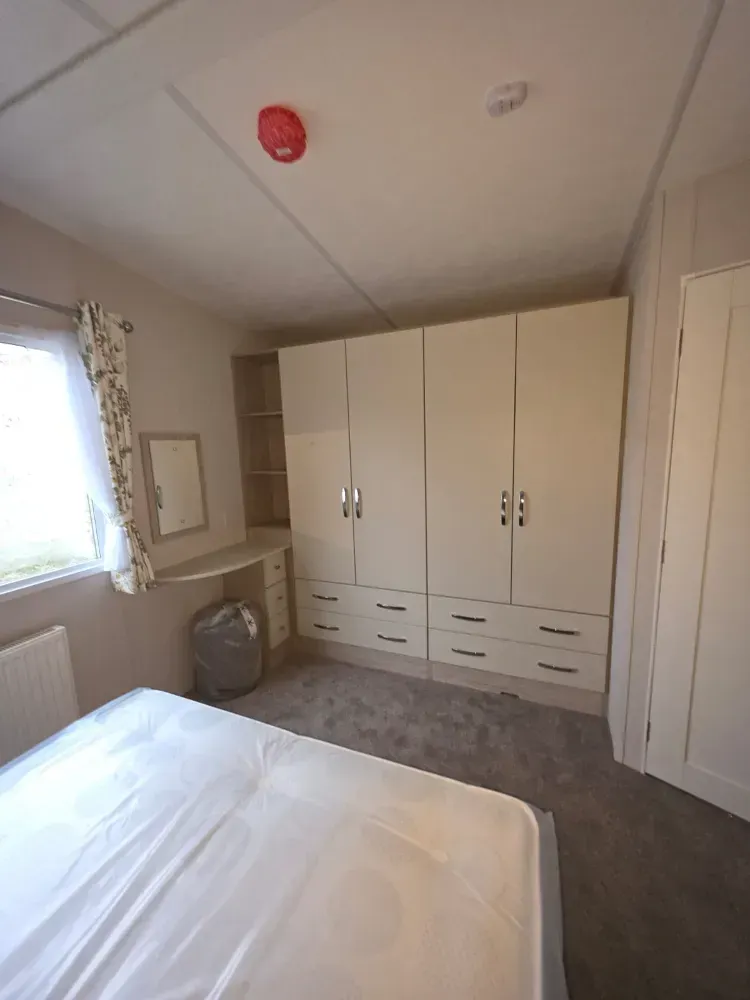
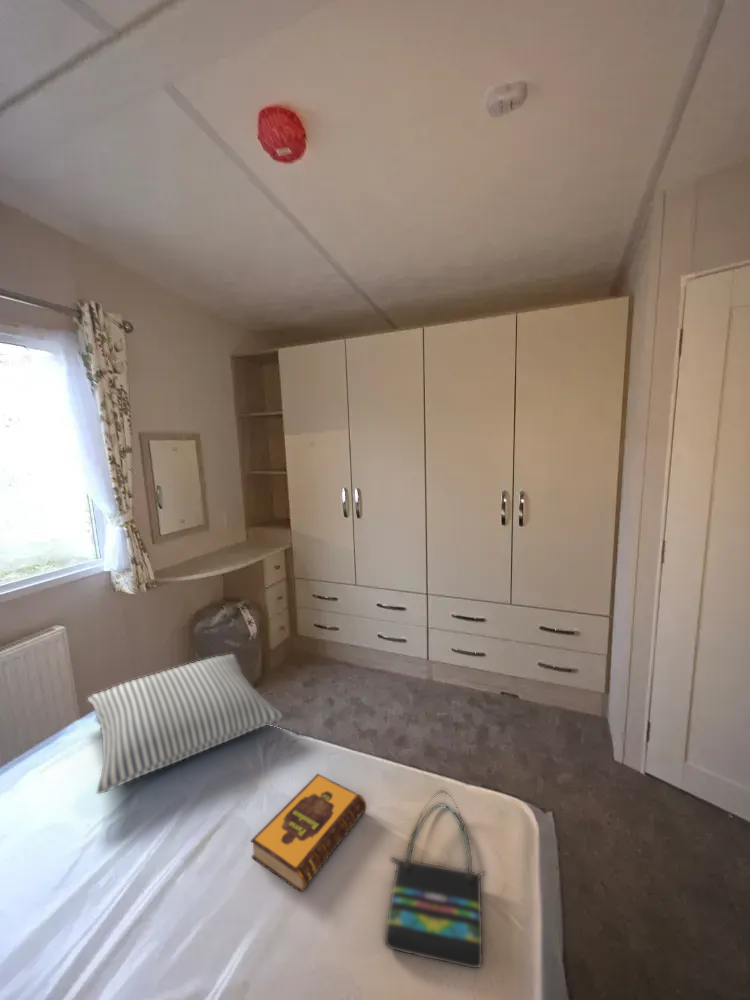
+ pillow [87,653,285,795]
+ tote bag [384,789,487,969]
+ hardback book [250,773,368,893]
